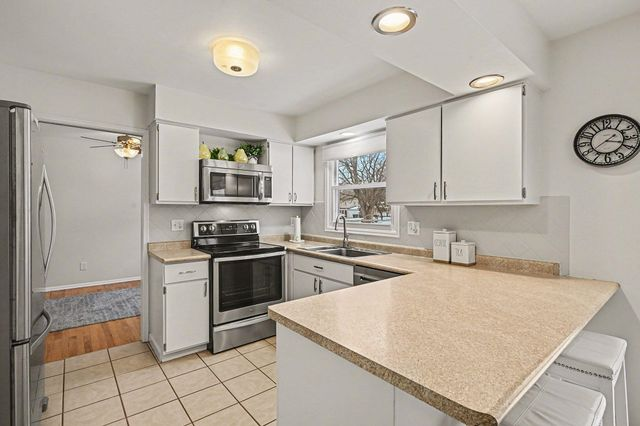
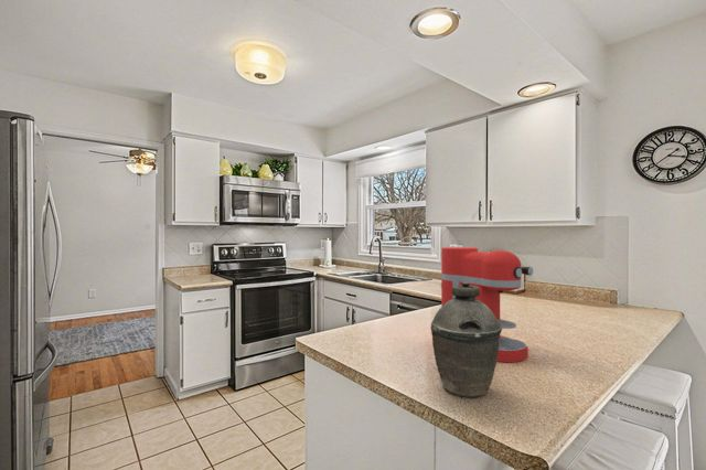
+ kettle [429,281,503,398]
+ coffee maker [440,246,534,363]
